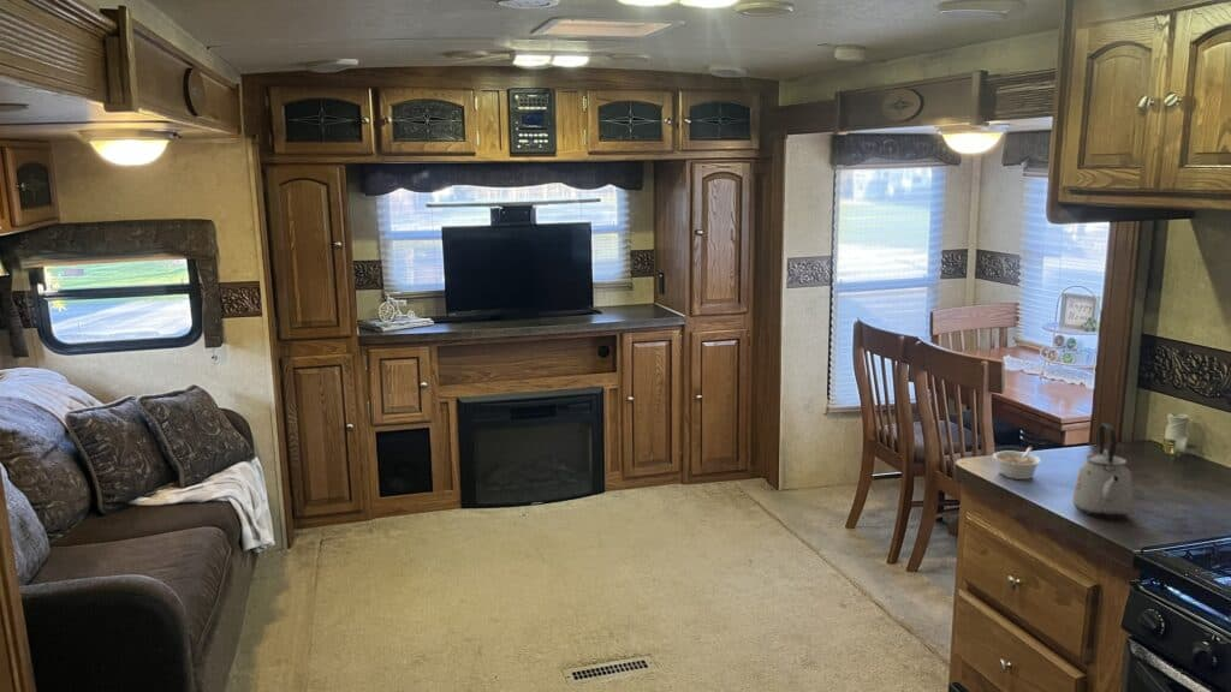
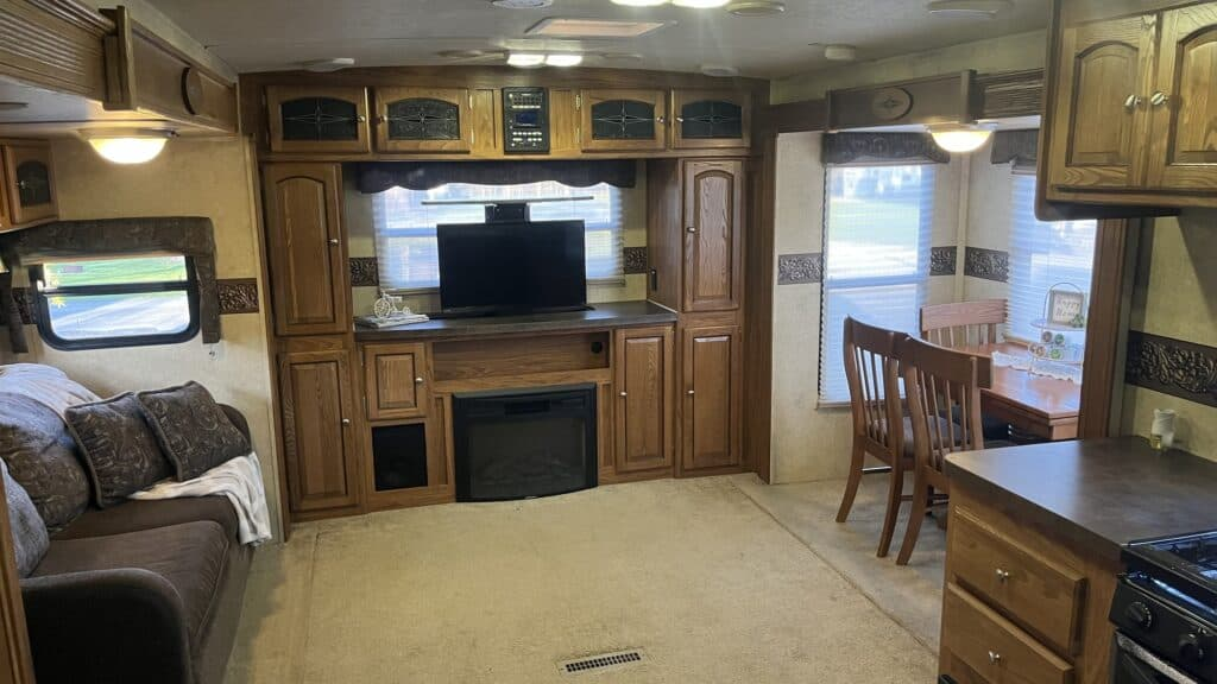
- kettle [1071,423,1134,520]
- legume [992,446,1042,481]
